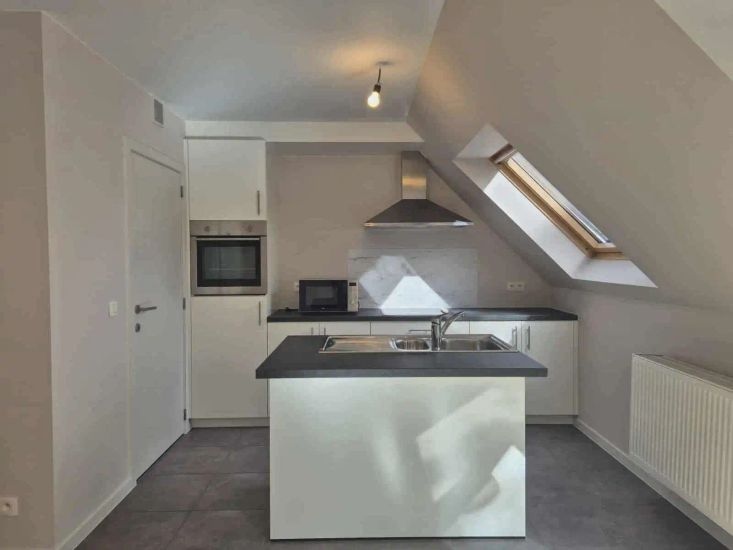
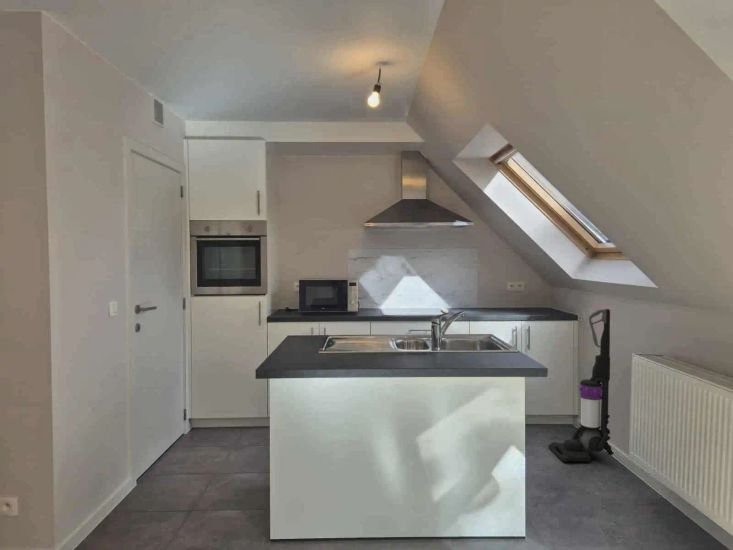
+ vacuum cleaner [547,308,615,463]
